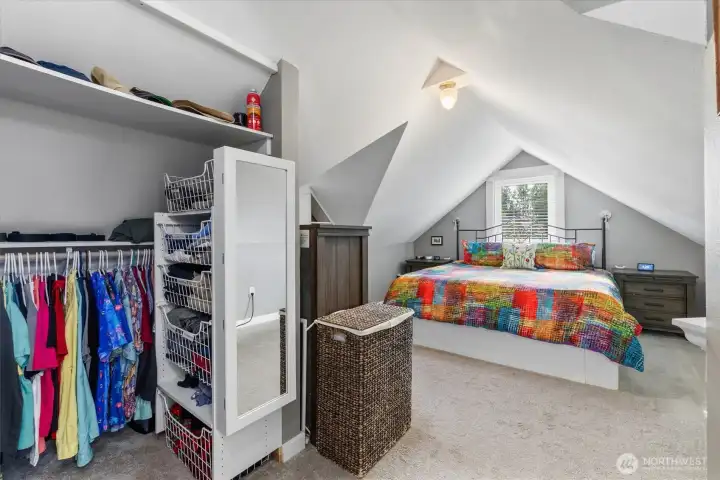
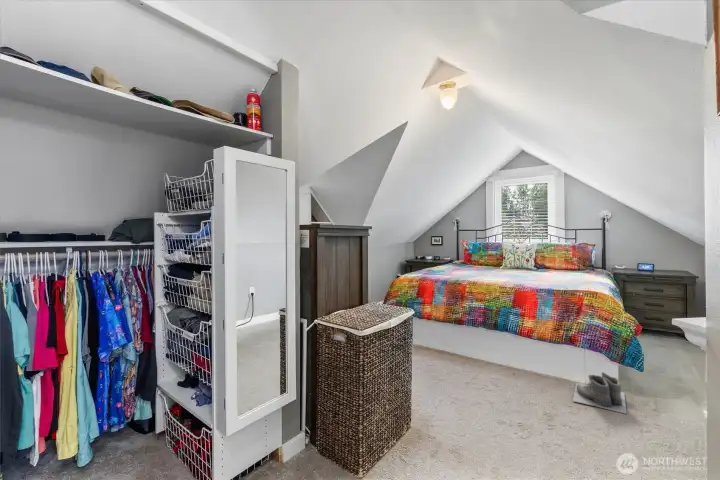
+ boots [572,371,628,415]
